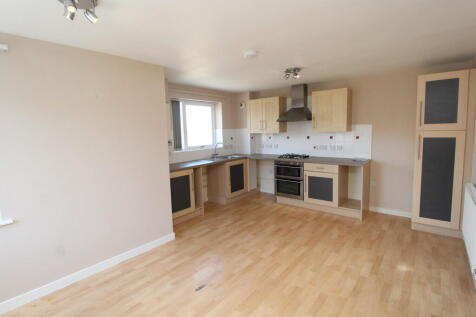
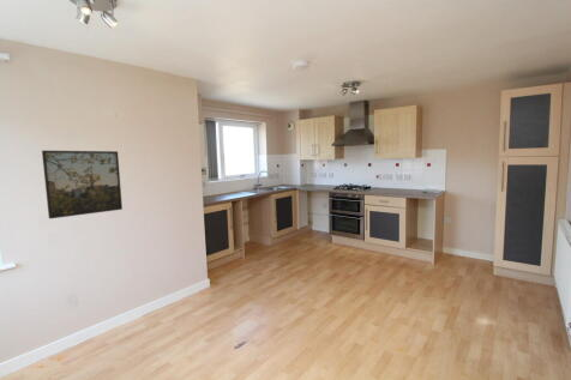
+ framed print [41,150,124,219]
